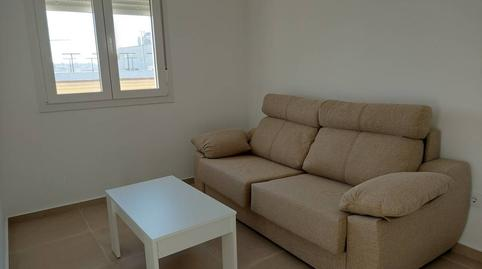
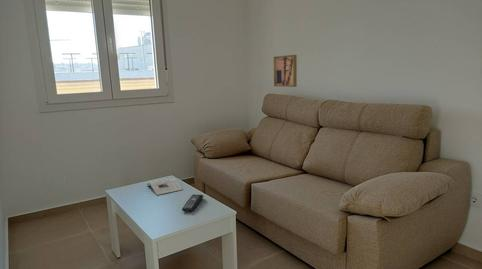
+ magazine [146,177,184,196]
+ remote control [181,194,204,213]
+ wall art [273,54,298,88]
